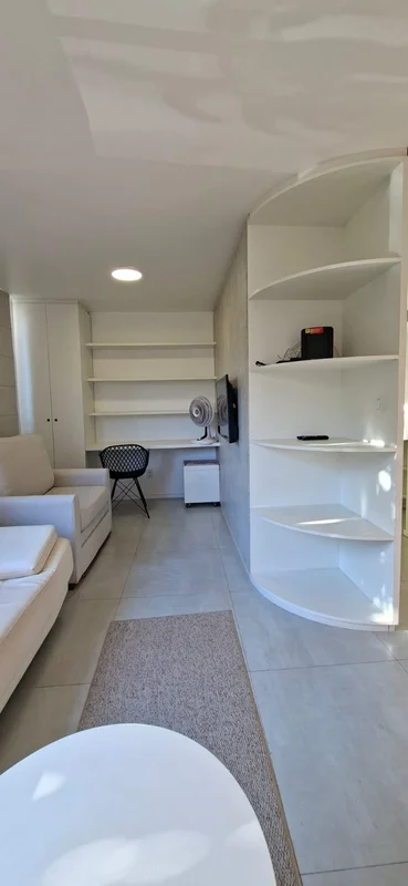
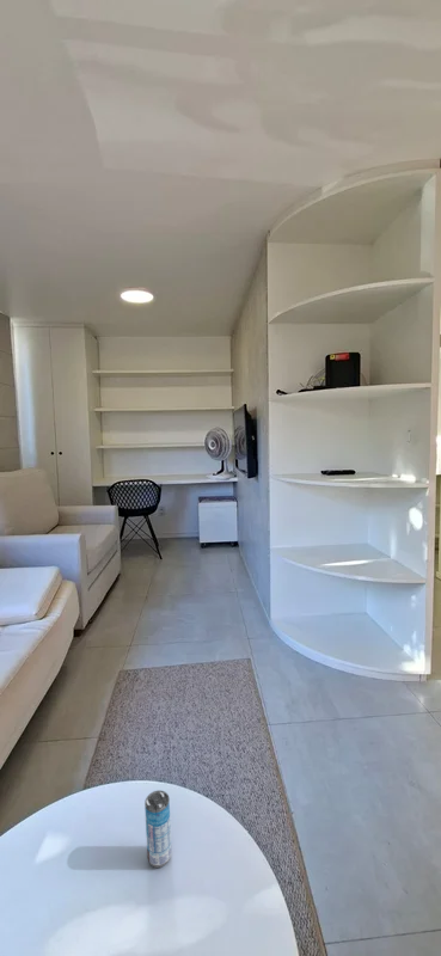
+ beverage can [143,789,173,869]
